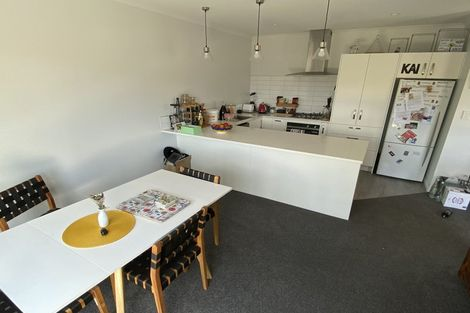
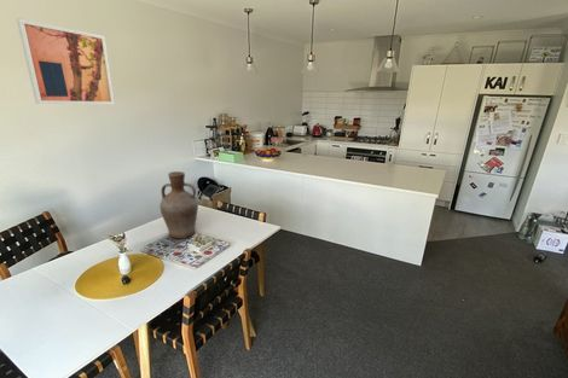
+ vase [158,170,199,239]
+ wall art [16,18,116,105]
